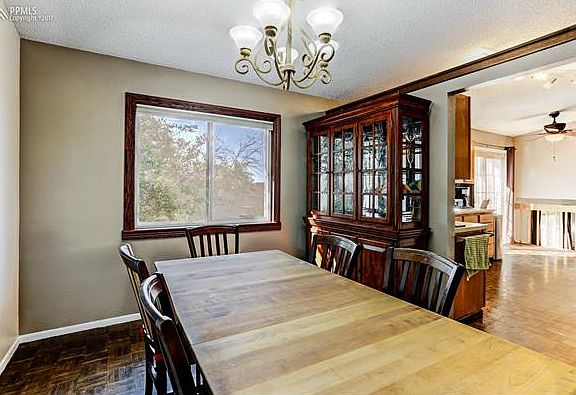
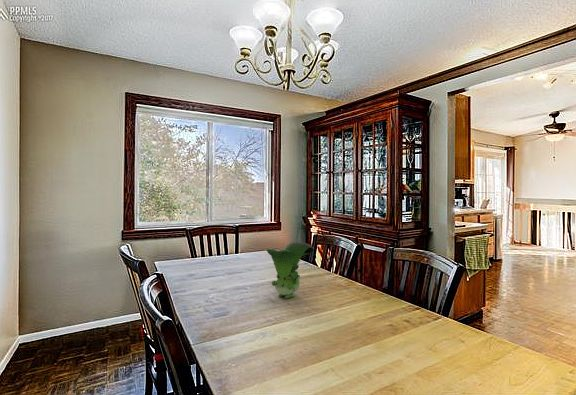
+ toy figurine [265,241,314,299]
